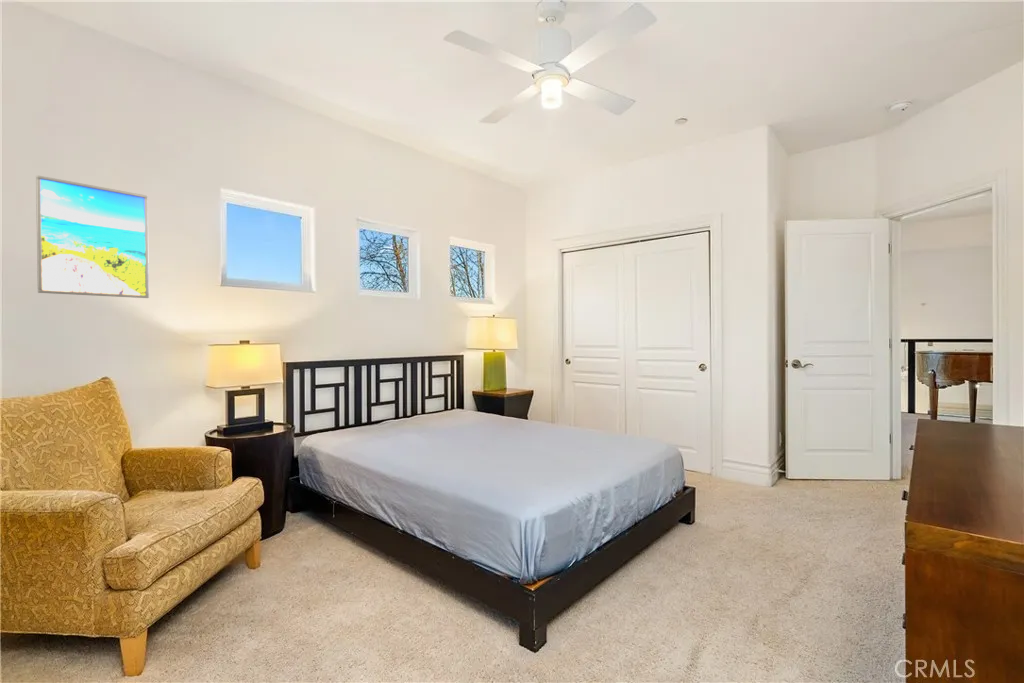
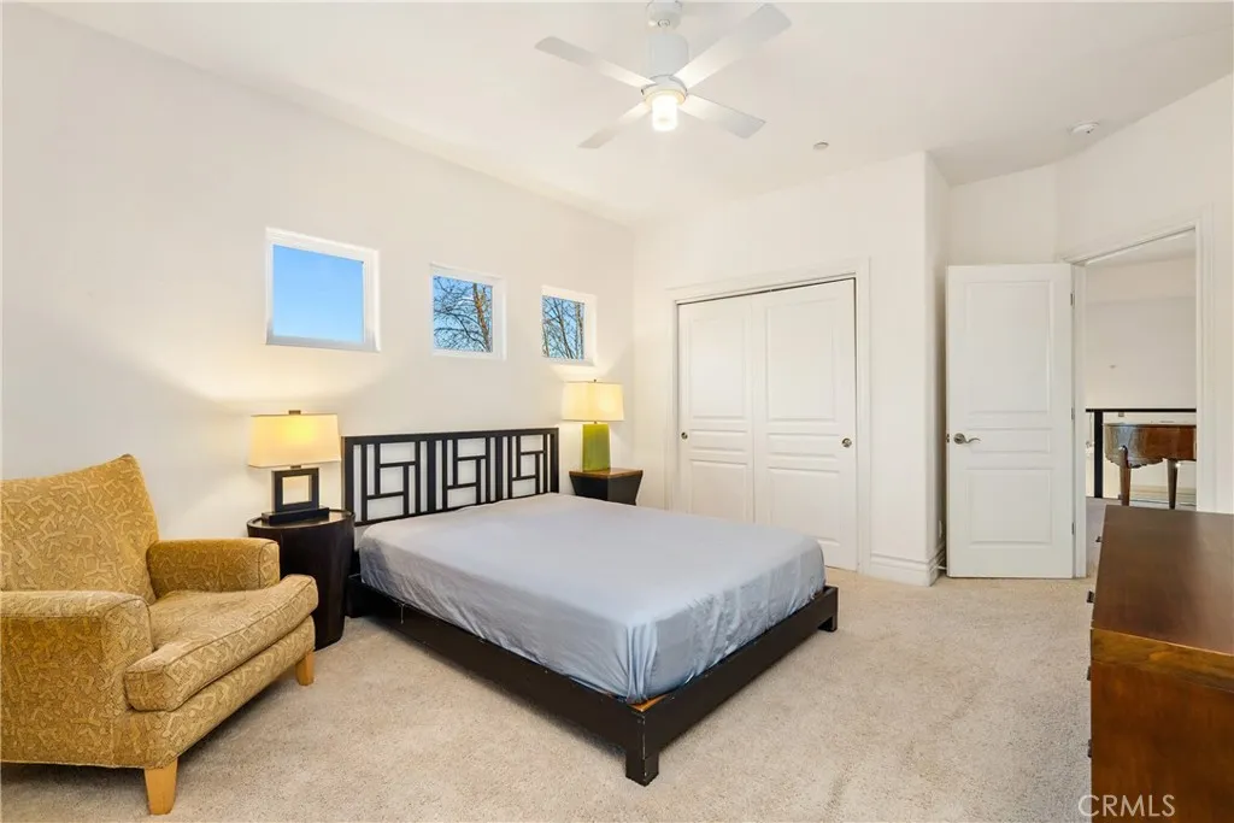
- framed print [35,174,150,299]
